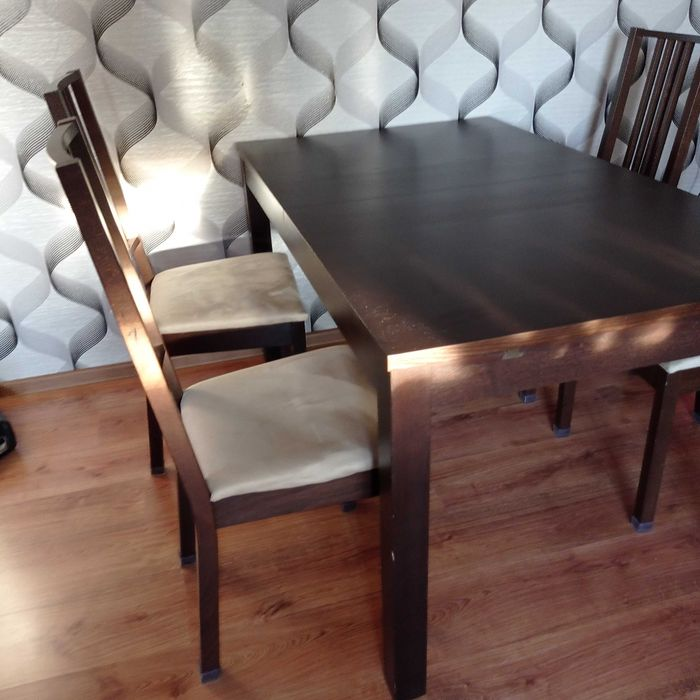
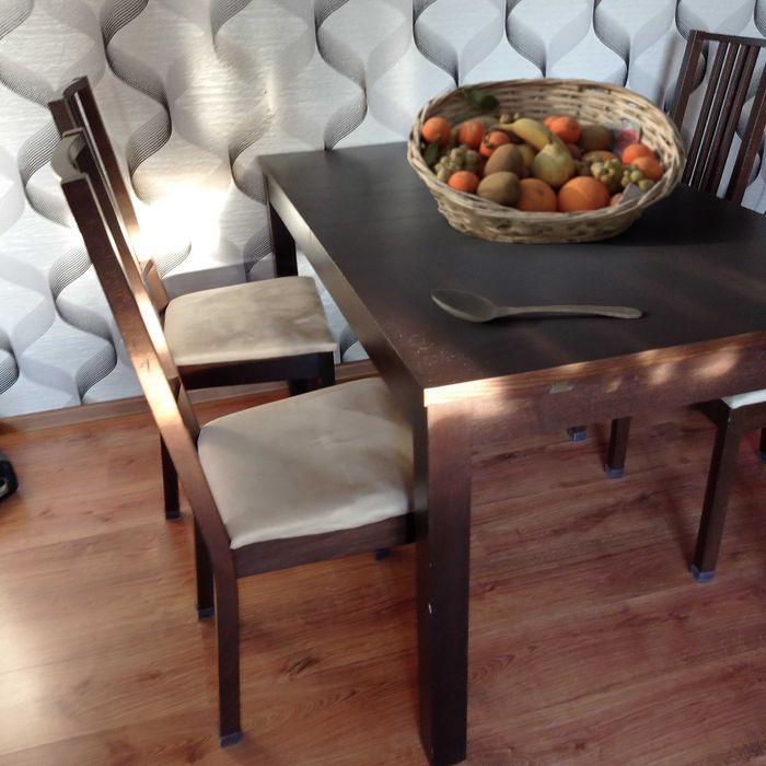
+ stirrer [430,288,643,323]
+ fruit basket [406,77,687,245]
